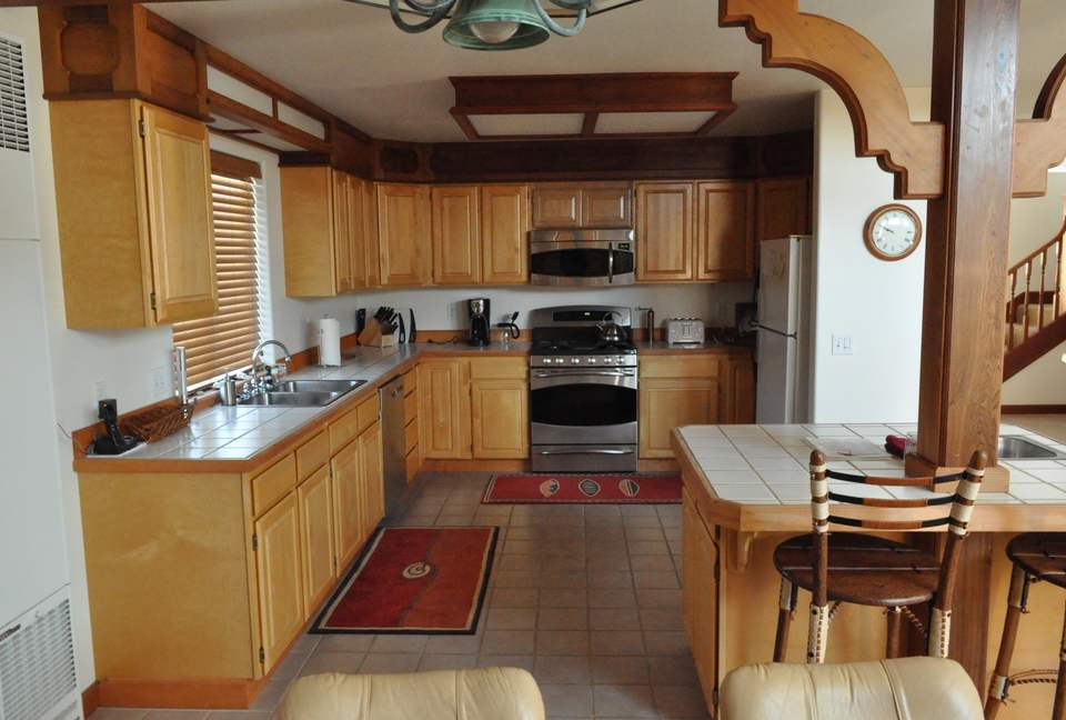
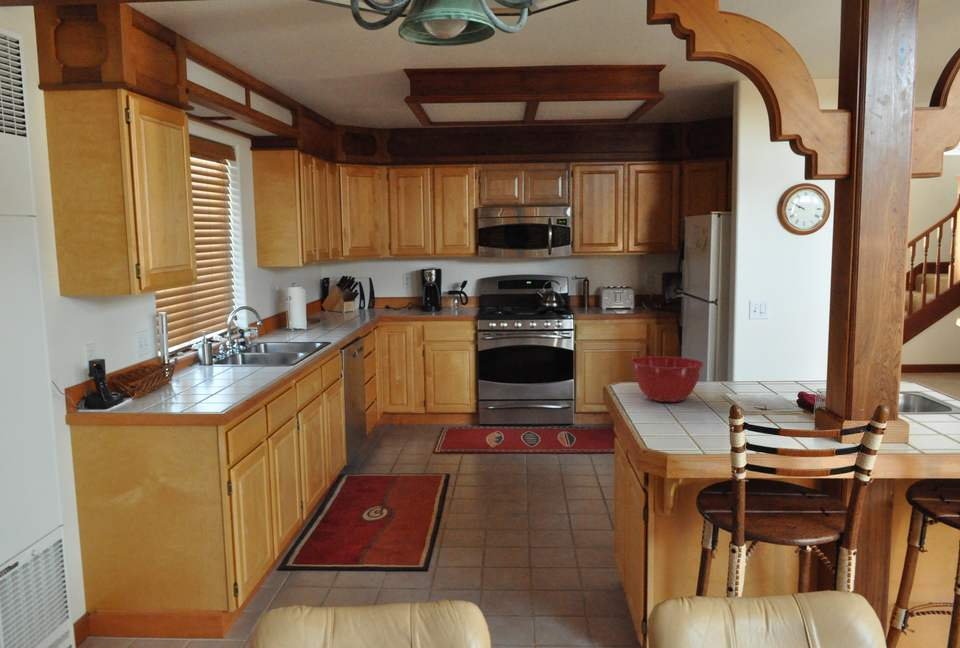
+ mixing bowl [630,355,705,403]
